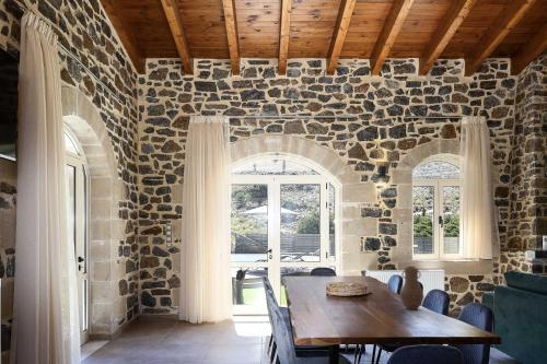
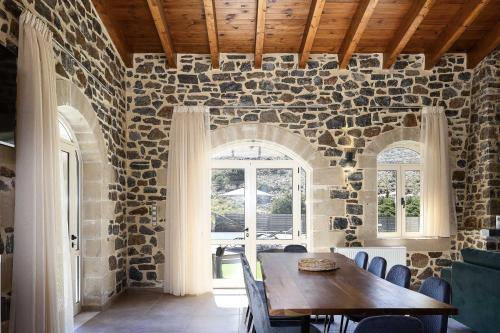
- vase [398,266,424,312]
